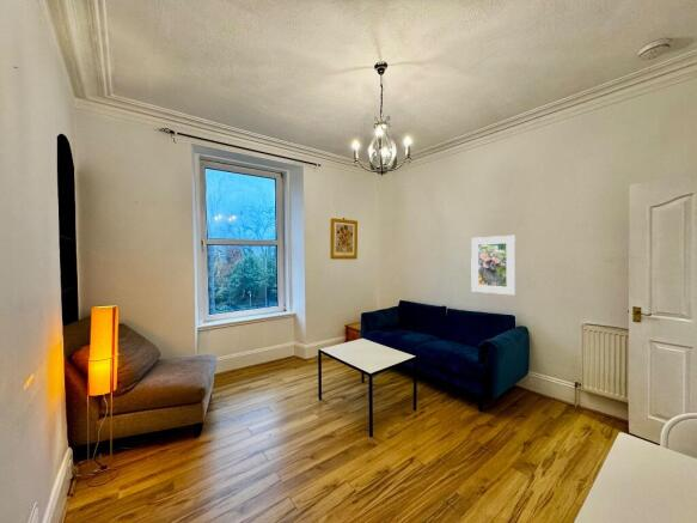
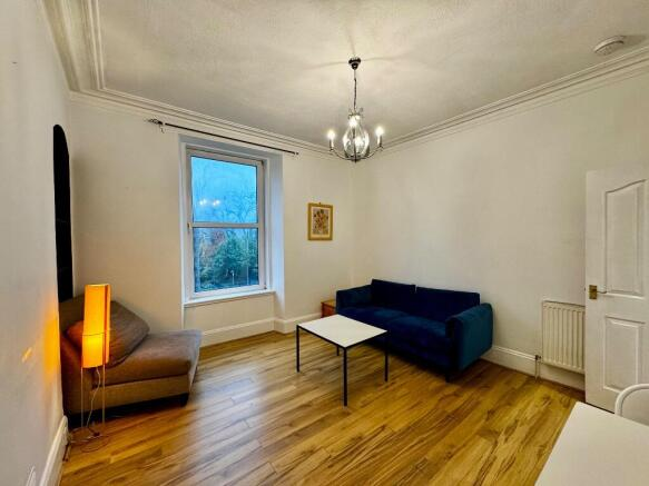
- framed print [470,235,516,296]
